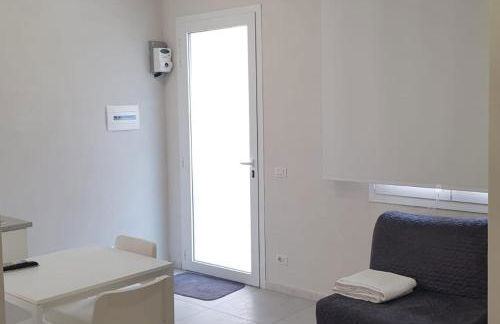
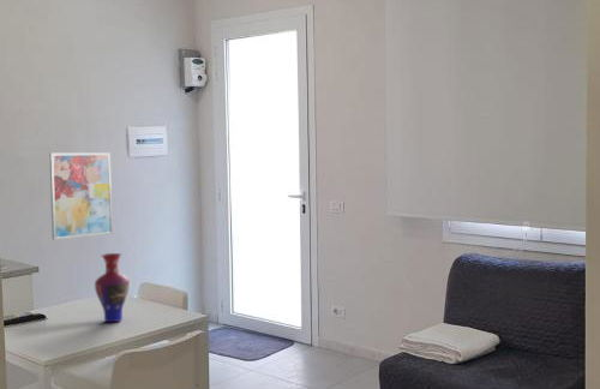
+ wall art [48,151,114,241]
+ vase [94,252,131,323]
